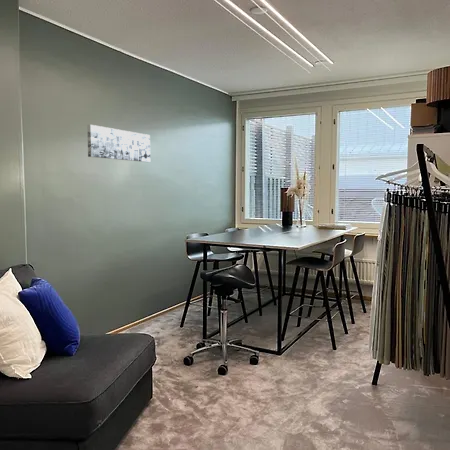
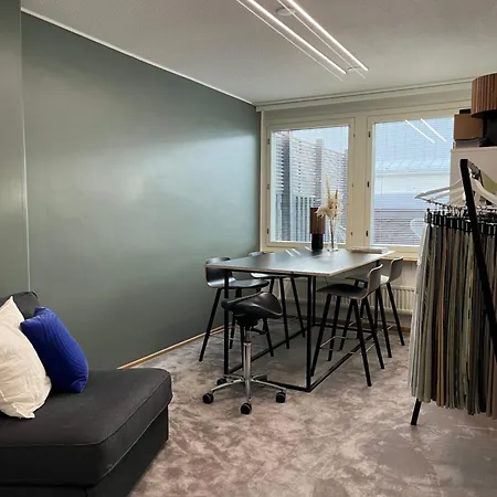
- wall art [86,124,151,163]
